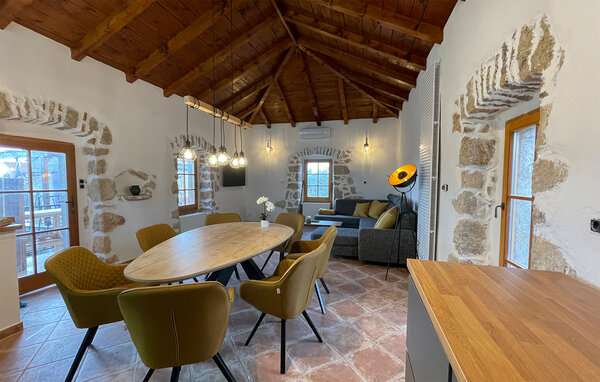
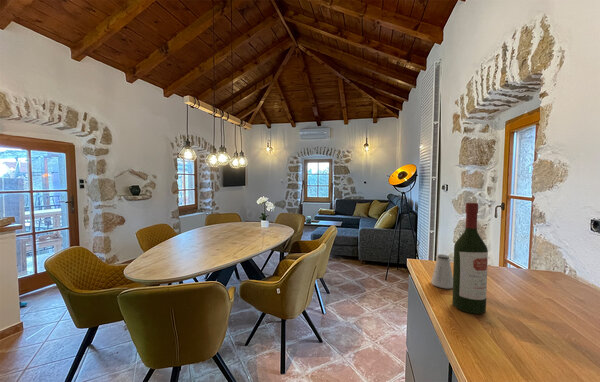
+ wine bottle [451,202,489,315]
+ saltshaker [430,253,453,289]
